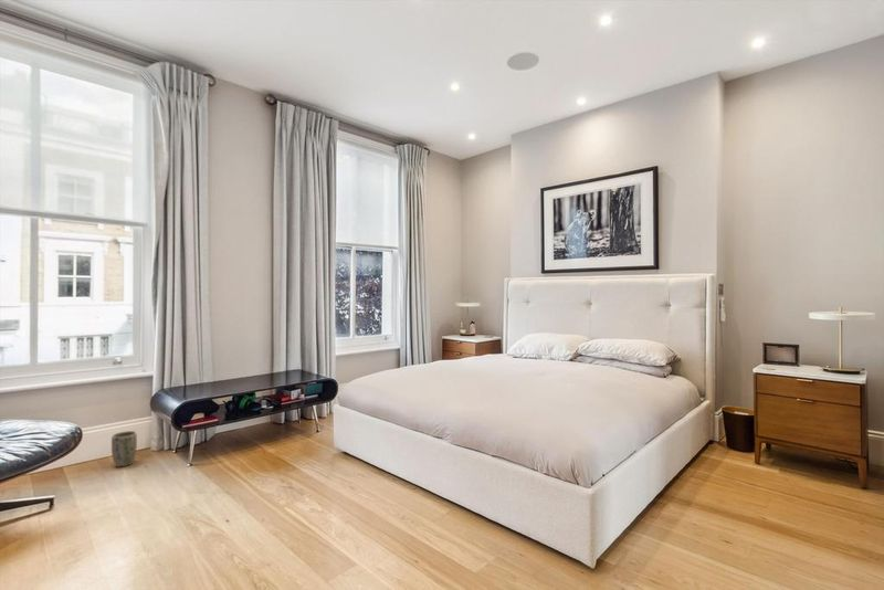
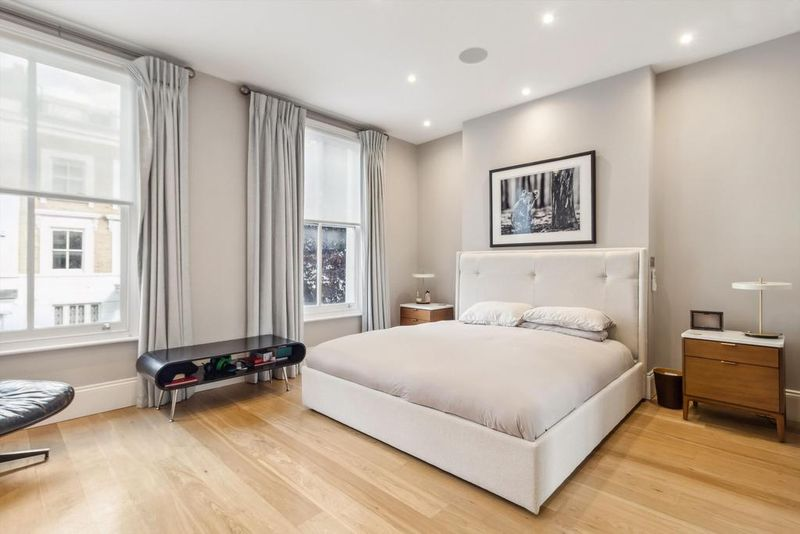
- plant pot [110,430,138,467]
